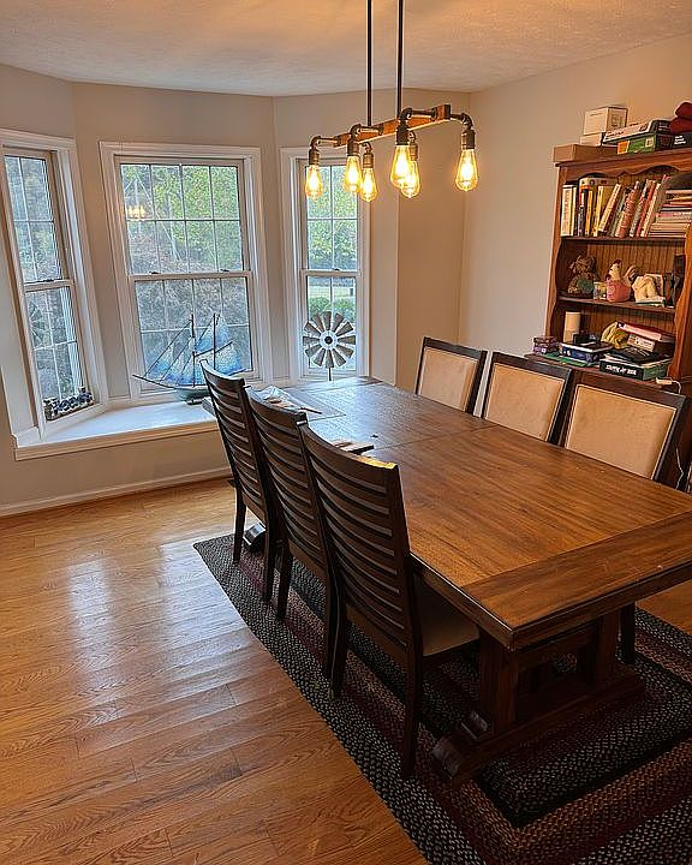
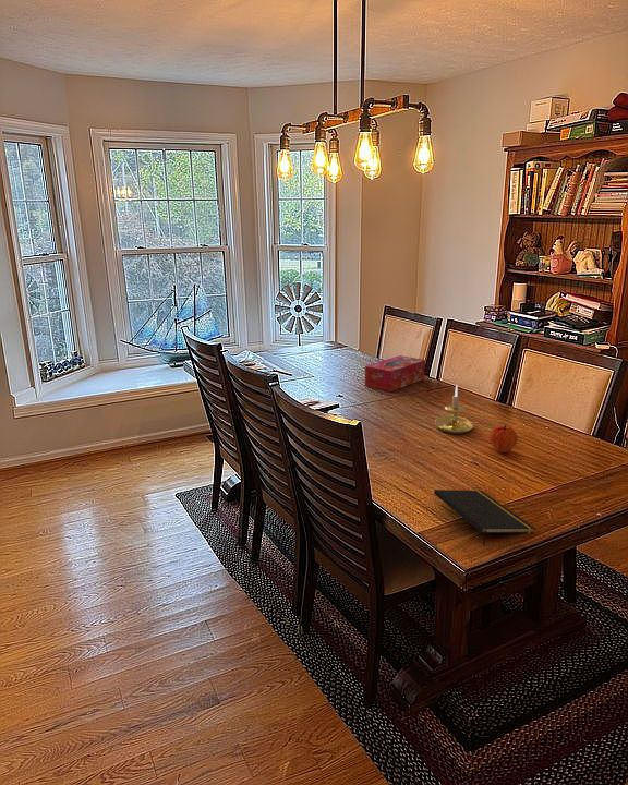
+ fruit [488,423,519,454]
+ tissue box [364,354,426,392]
+ notepad [433,488,536,547]
+ candle holder [434,384,475,435]
